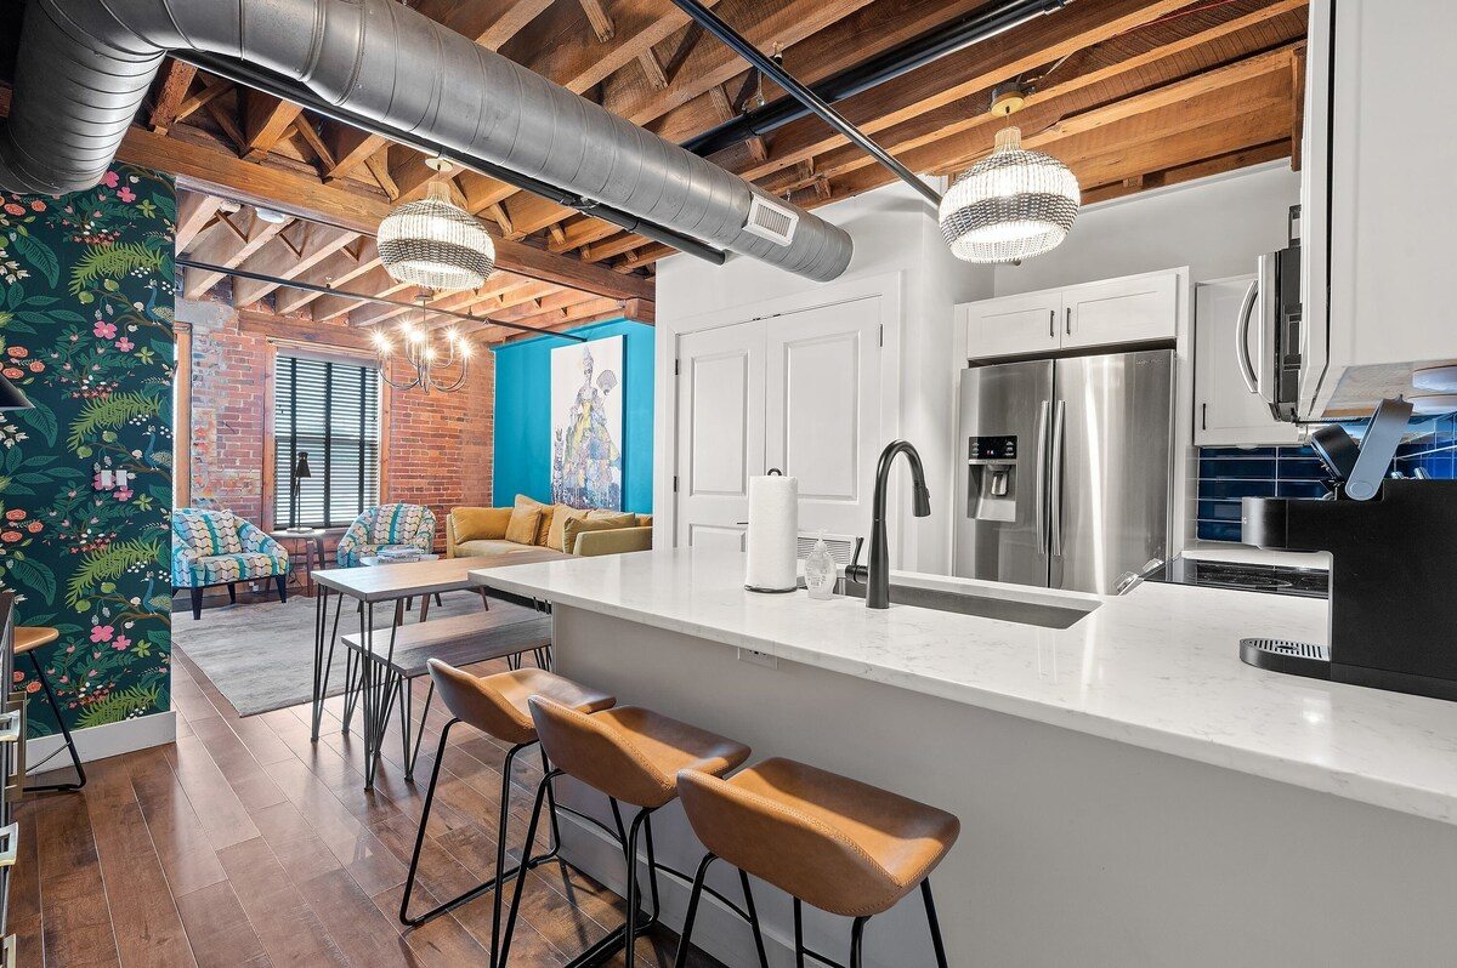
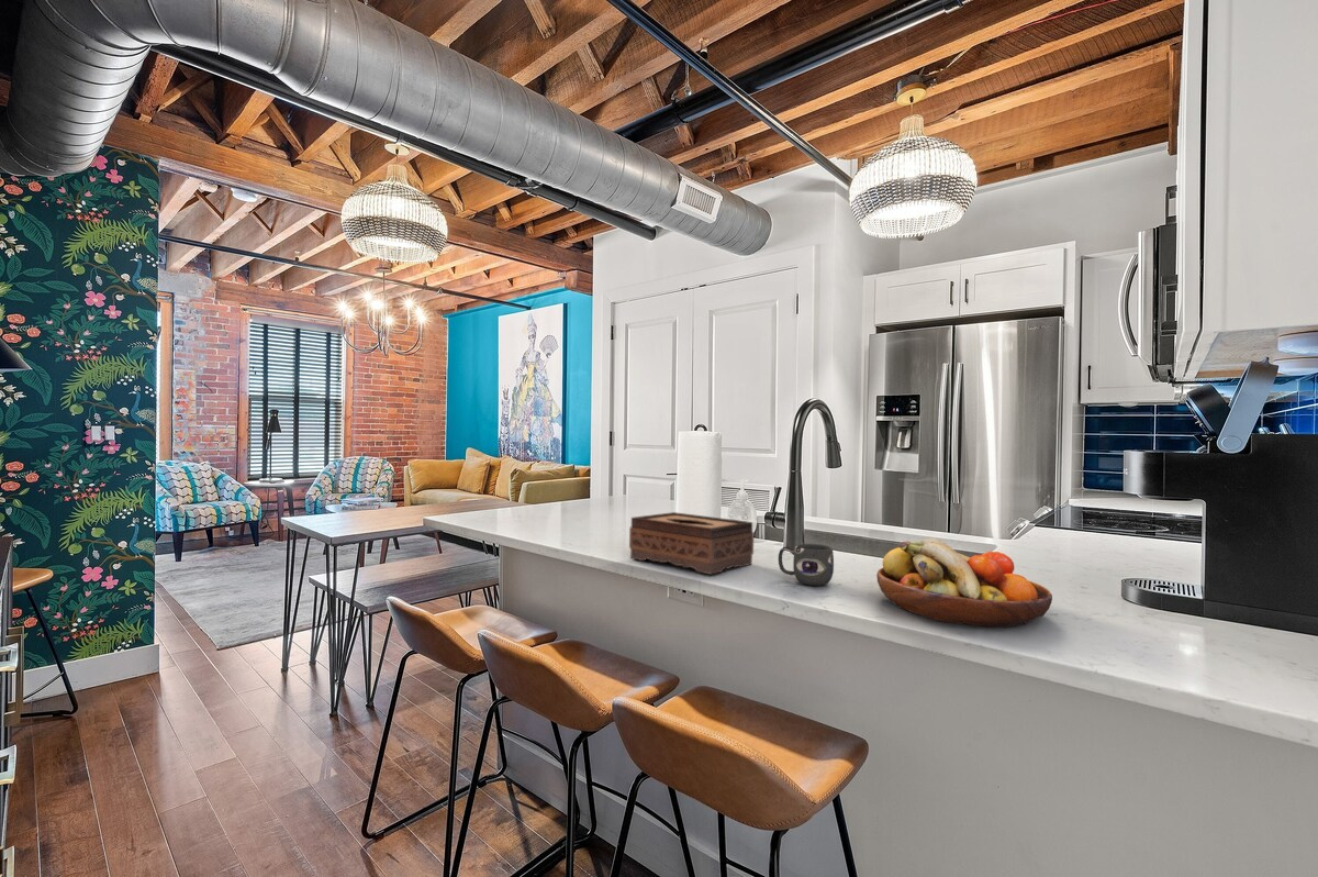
+ fruit bowl [875,537,1053,628]
+ mug [778,543,835,587]
+ tissue box [628,511,755,576]
